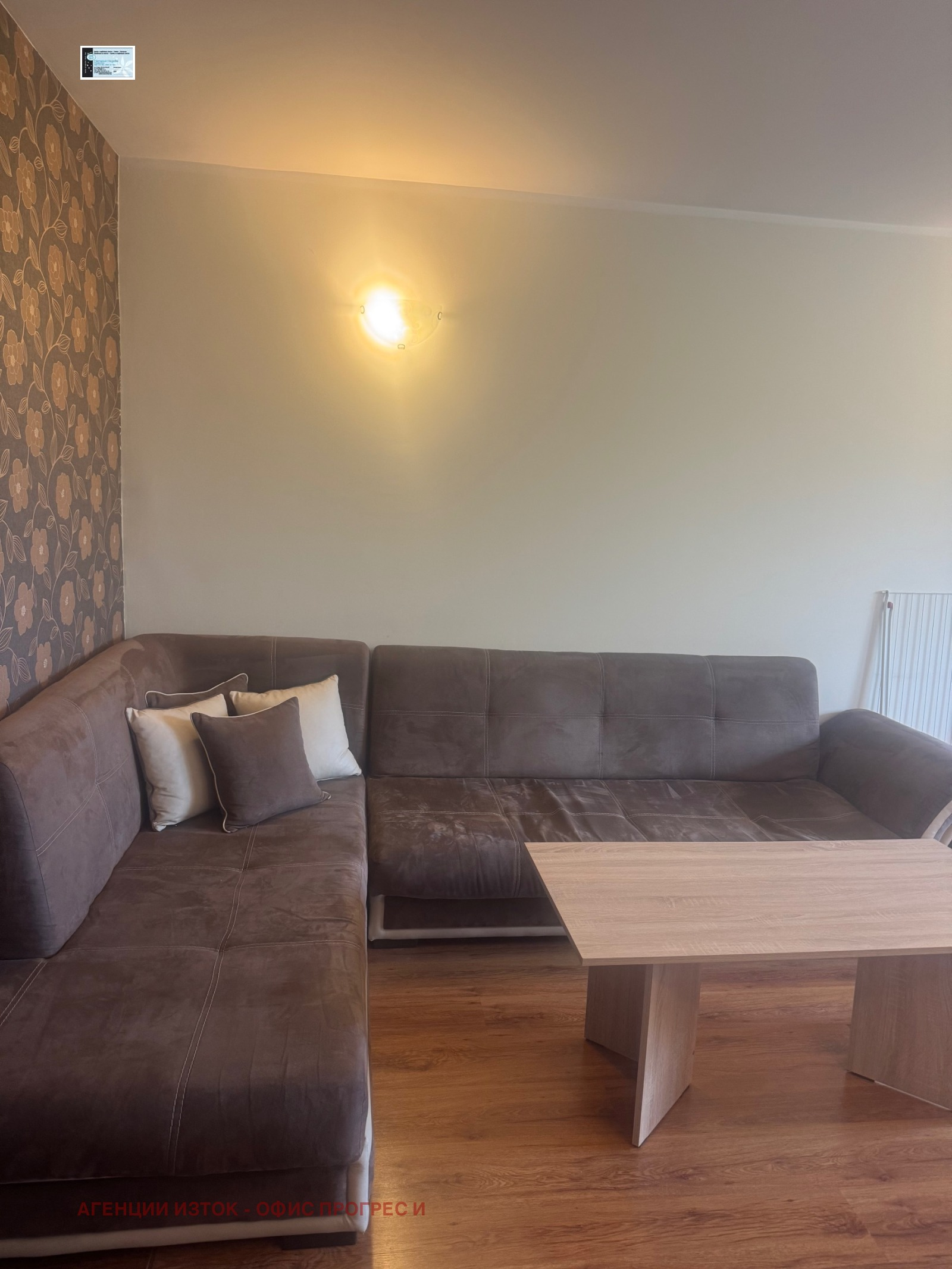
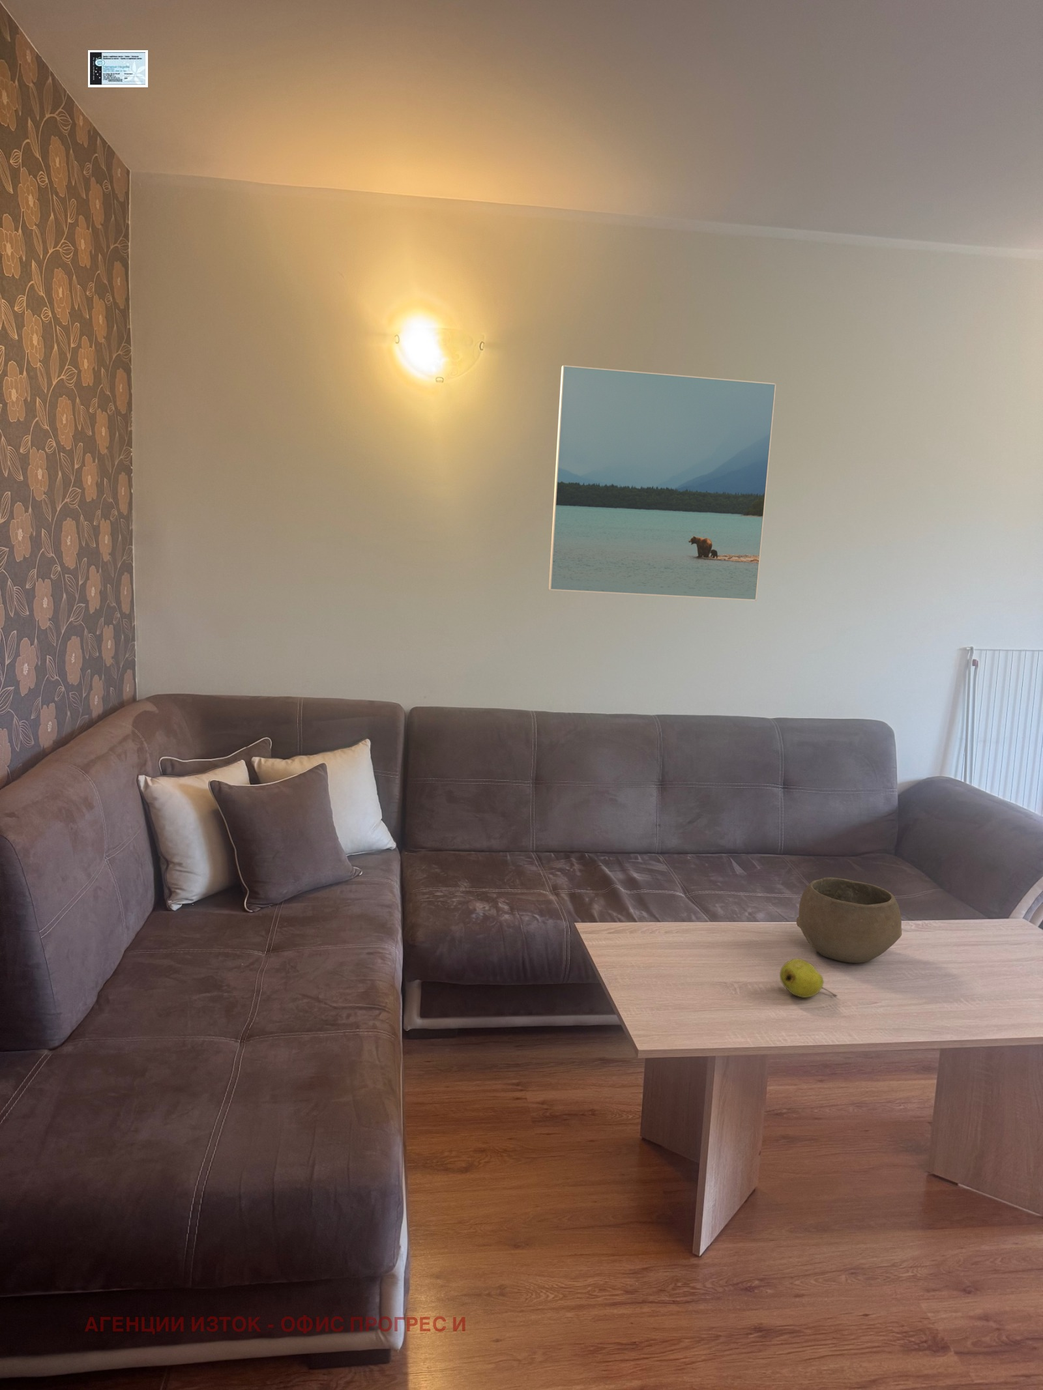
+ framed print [548,365,777,601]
+ fruit [779,958,838,998]
+ bowl [795,877,902,964]
